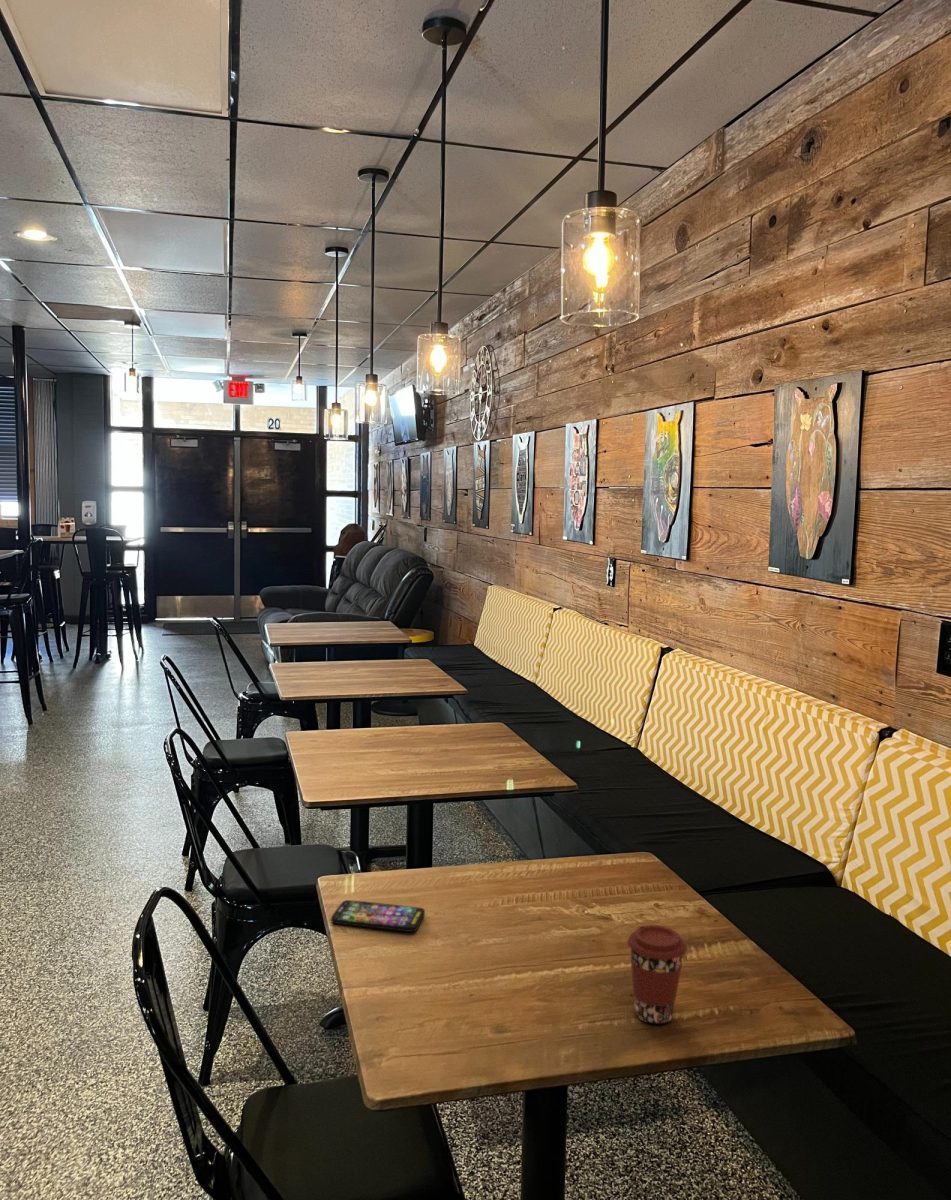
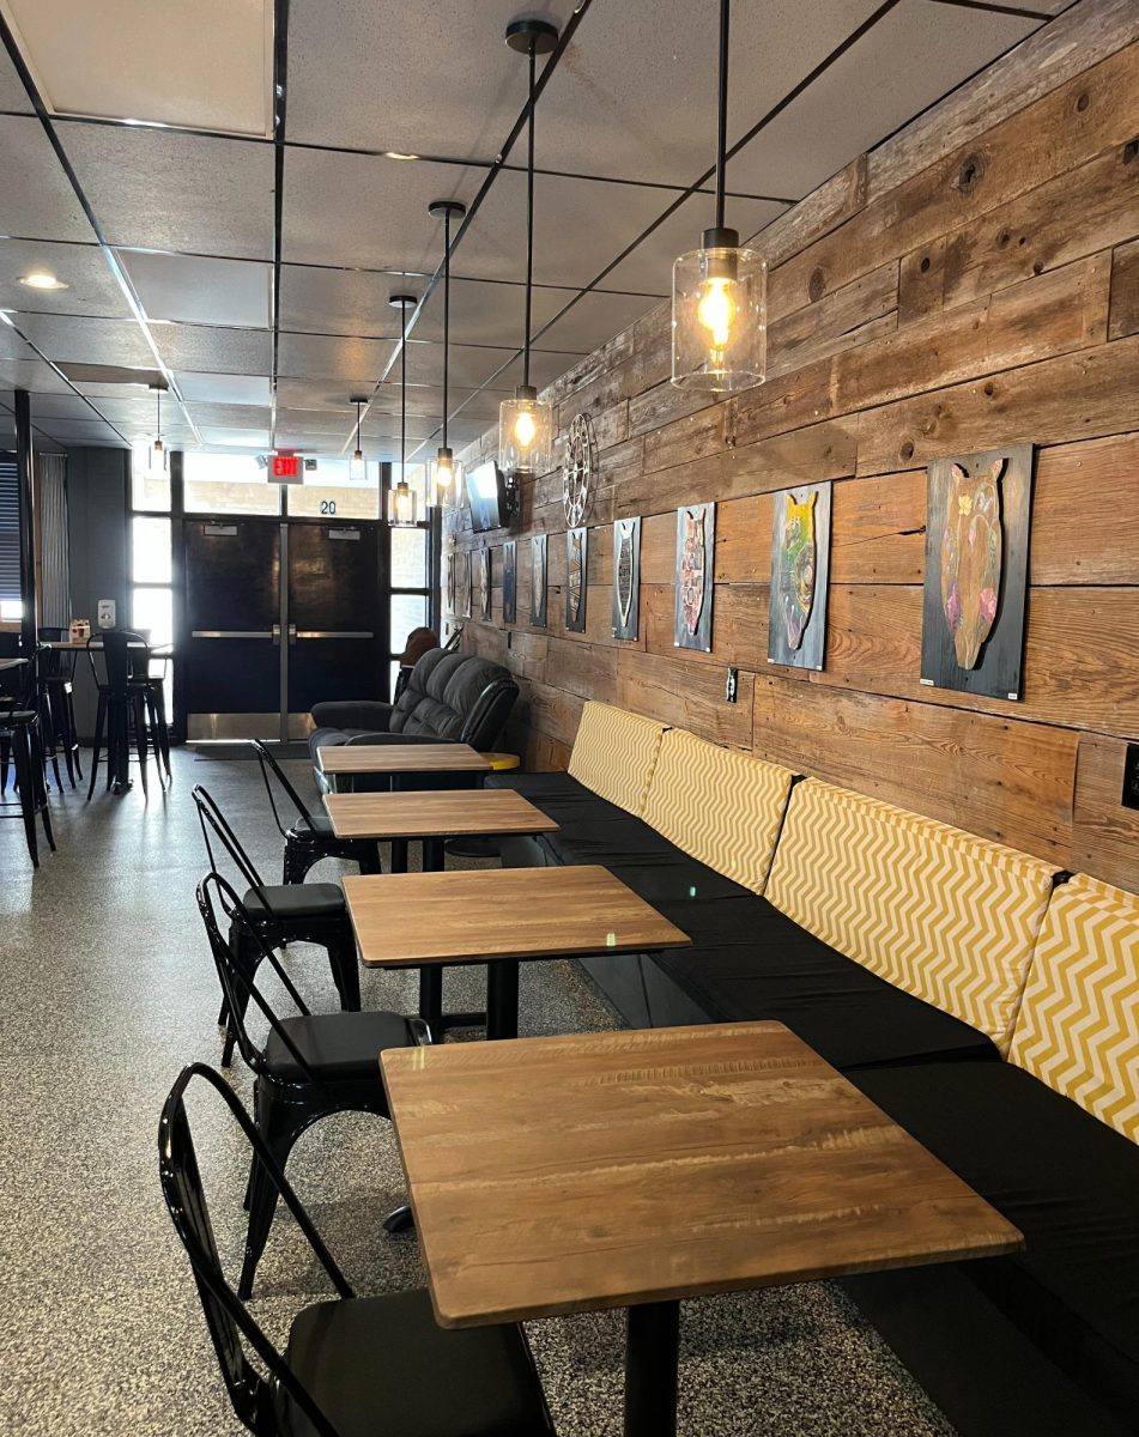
- coffee cup [626,924,688,1025]
- smartphone [330,899,426,933]
